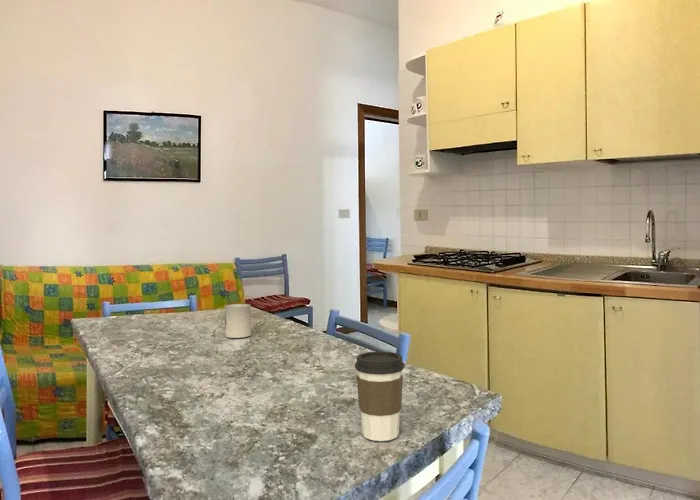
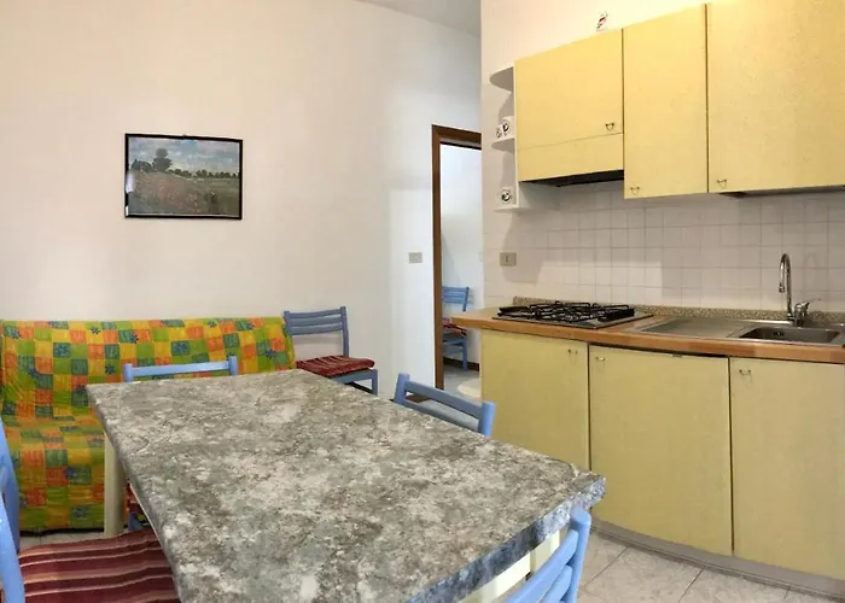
- cup [224,303,252,339]
- coffee cup [354,350,405,442]
